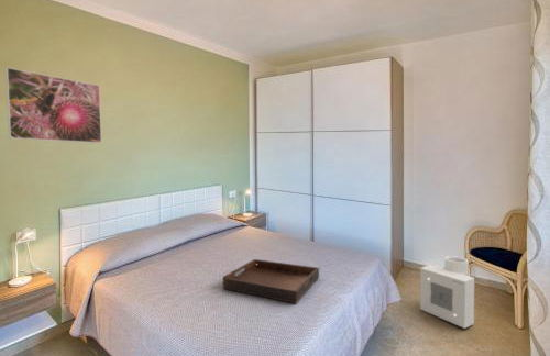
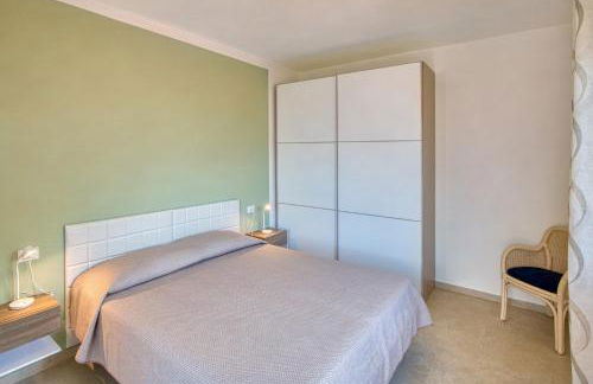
- serving tray [222,258,320,304]
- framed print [4,66,102,144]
- air purifier [419,255,475,330]
